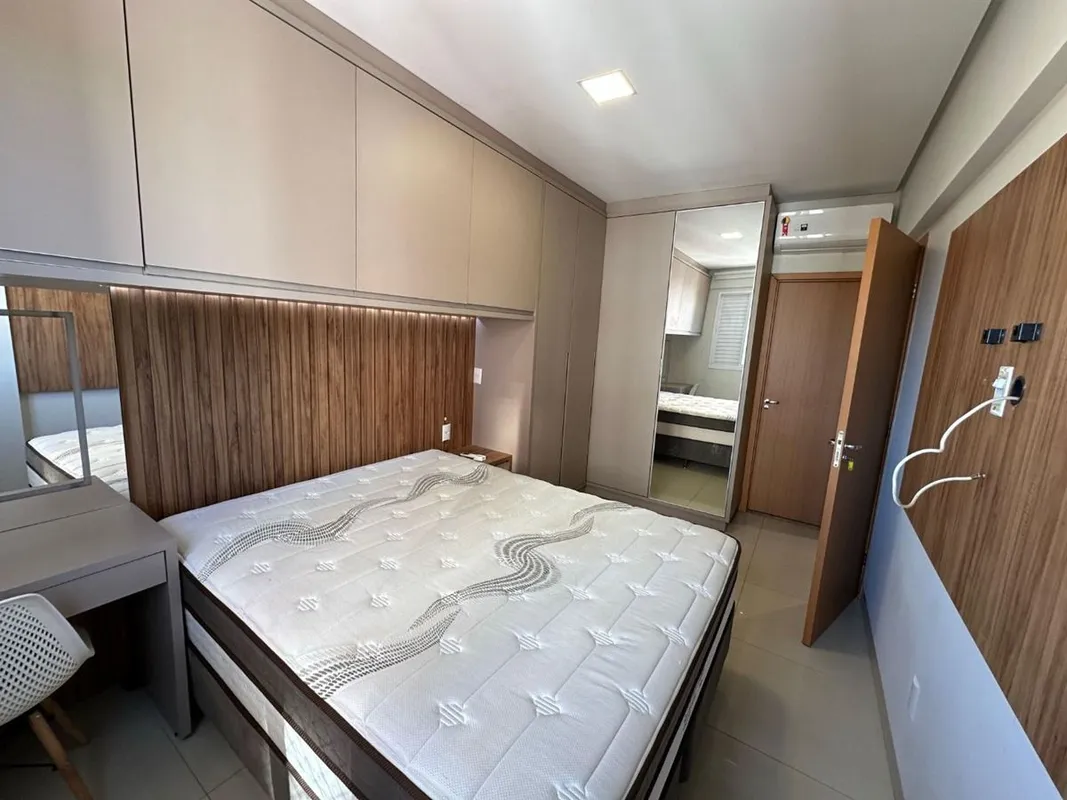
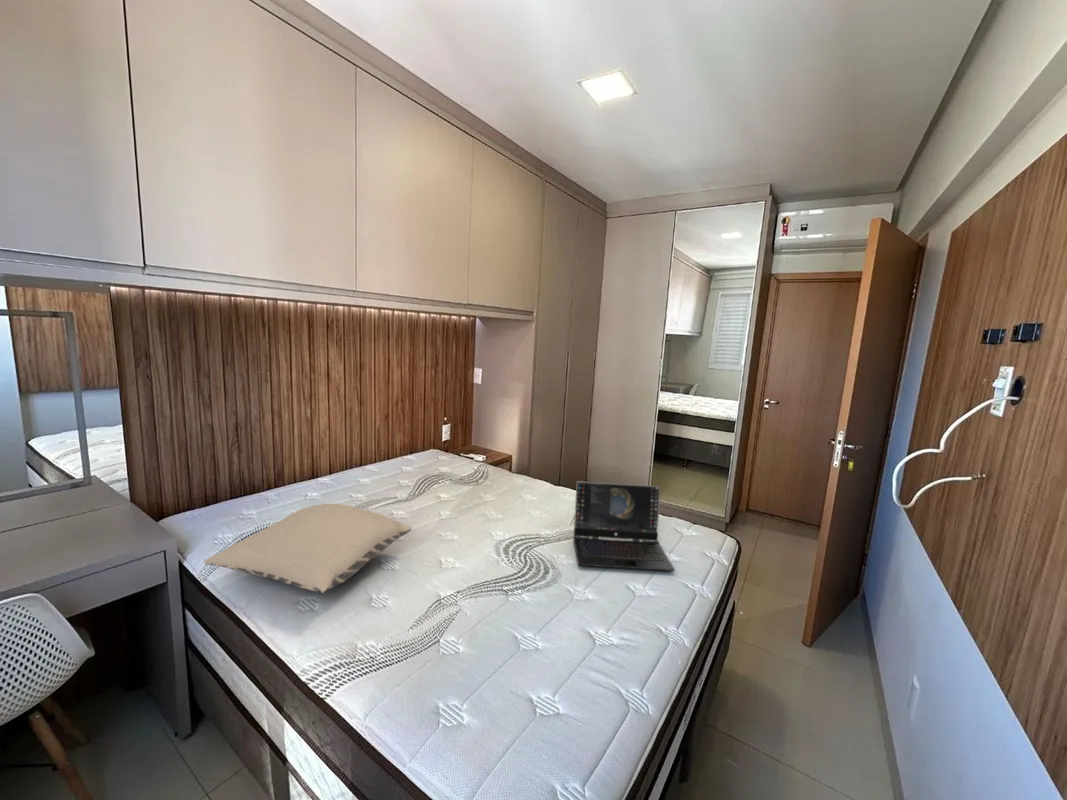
+ laptop [572,480,676,572]
+ pillow [204,503,413,594]
